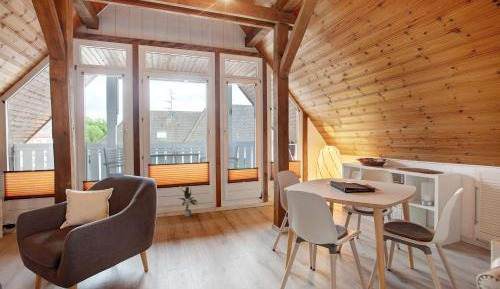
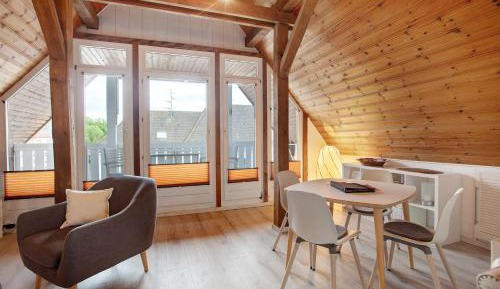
- potted plant [178,186,198,218]
